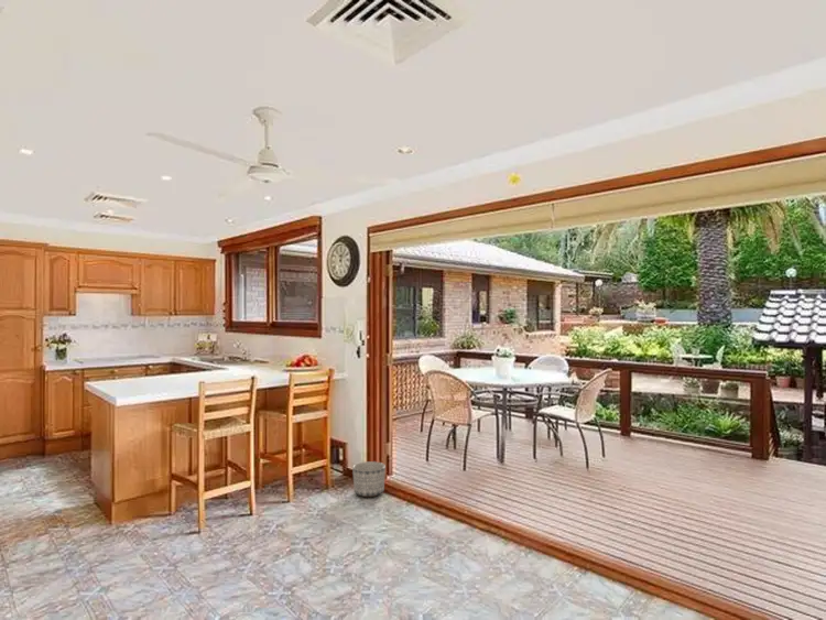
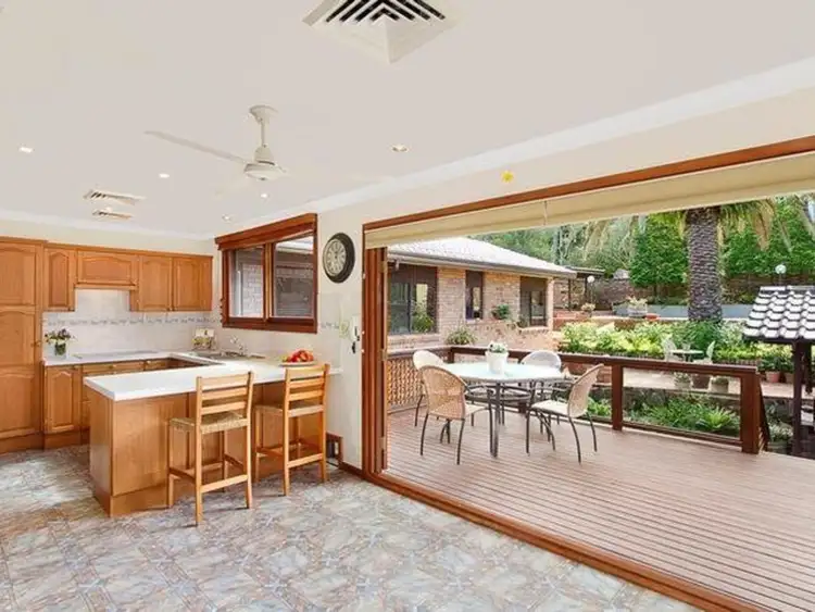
- planter [351,460,387,498]
